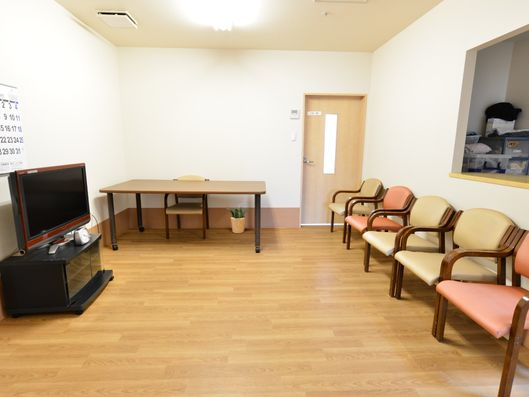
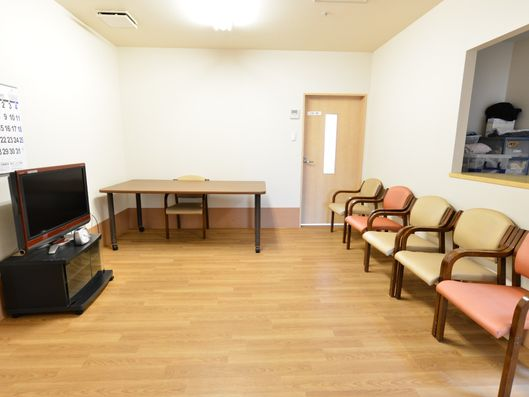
- potted plant [226,206,252,234]
